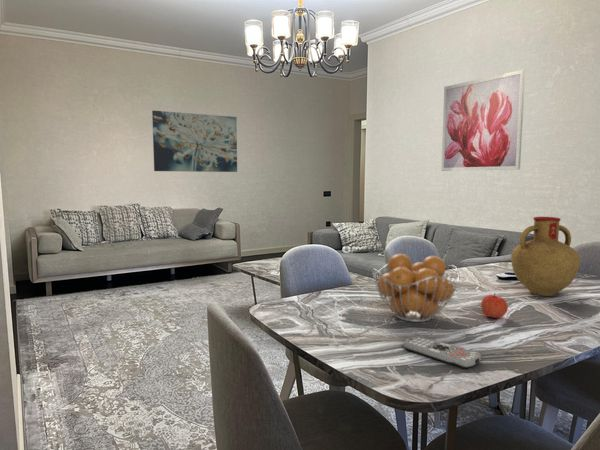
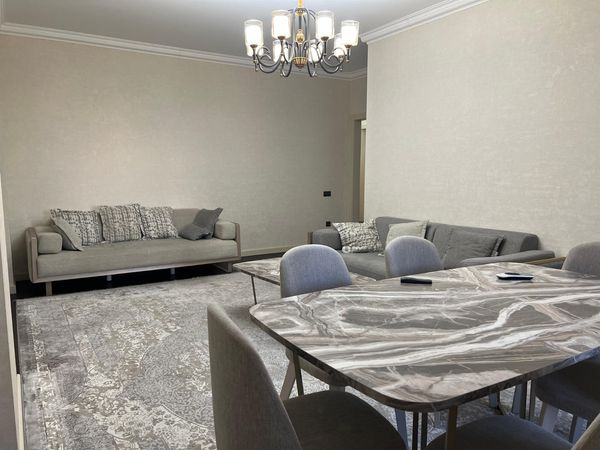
- fruit basket [371,253,460,323]
- apple [480,292,509,319]
- remote control [402,336,482,369]
- vase [510,216,581,297]
- wall art [441,69,526,172]
- wall art [151,110,238,173]
